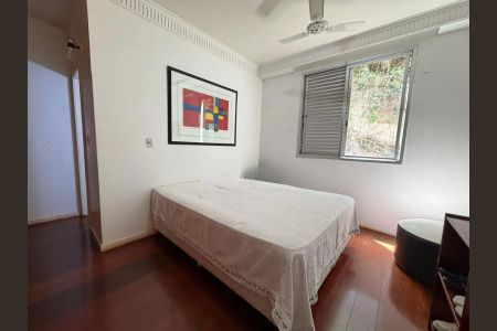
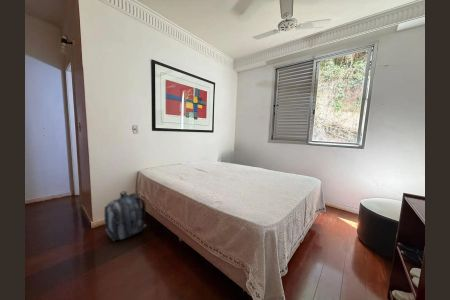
+ backpack [103,190,147,242]
